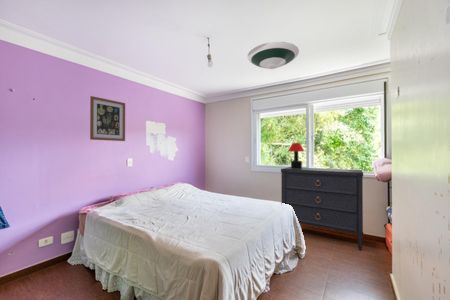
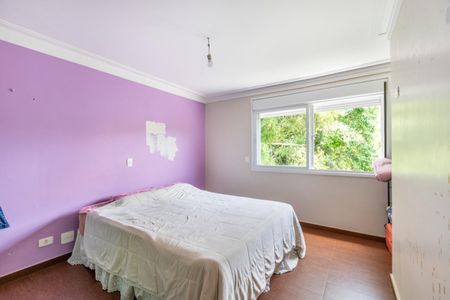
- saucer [247,41,300,70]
- dresser [280,166,364,251]
- wall art [89,95,126,142]
- table lamp [287,142,306,169]
